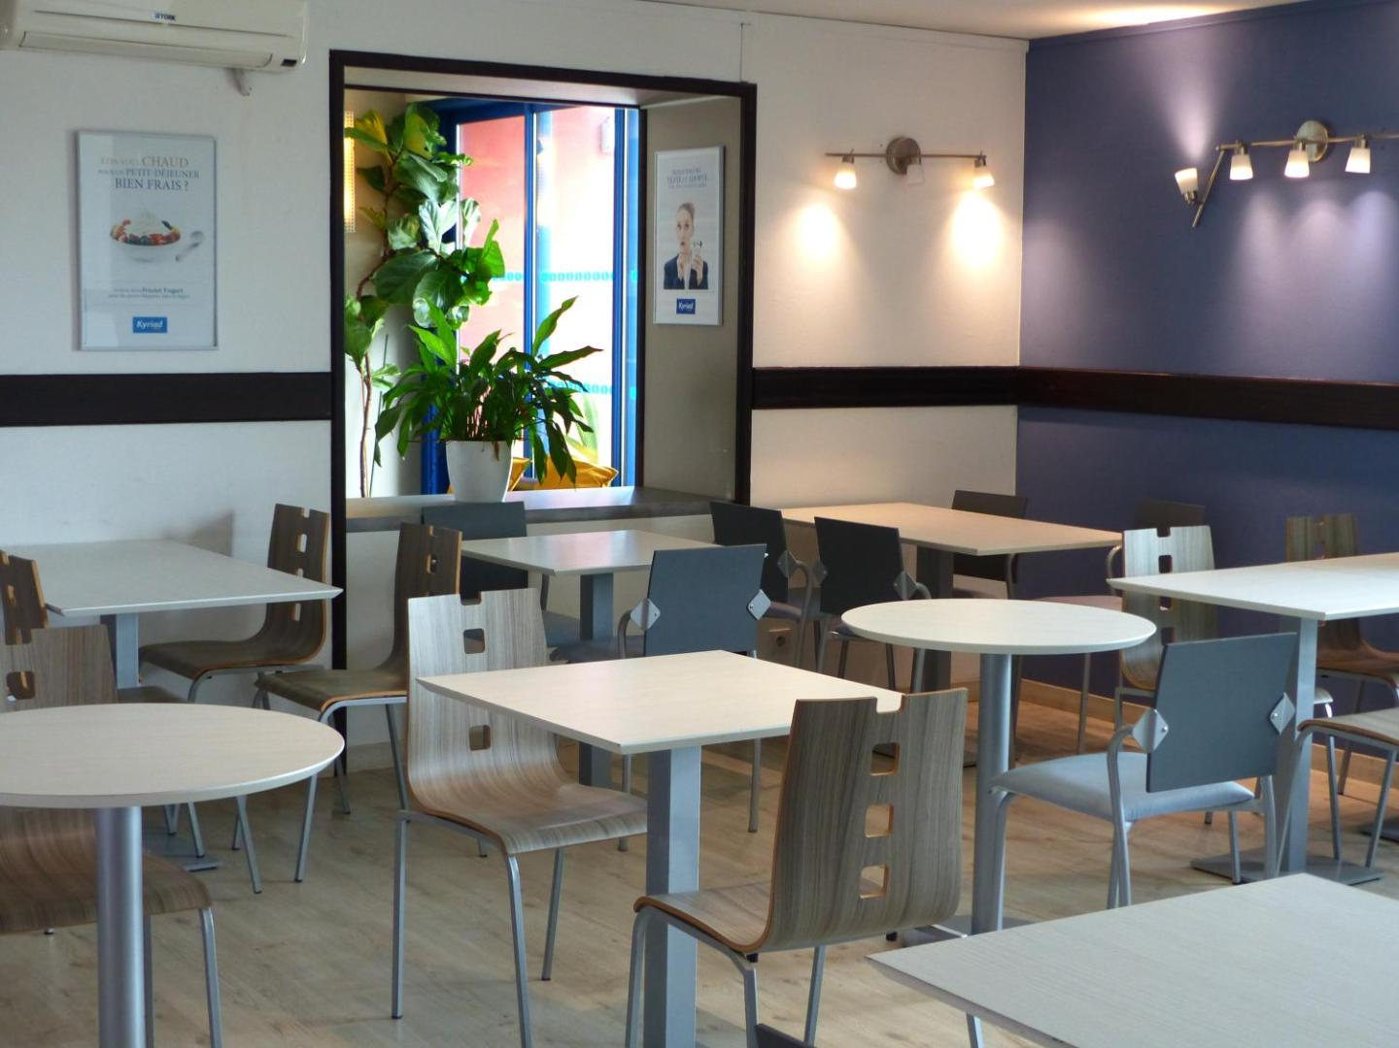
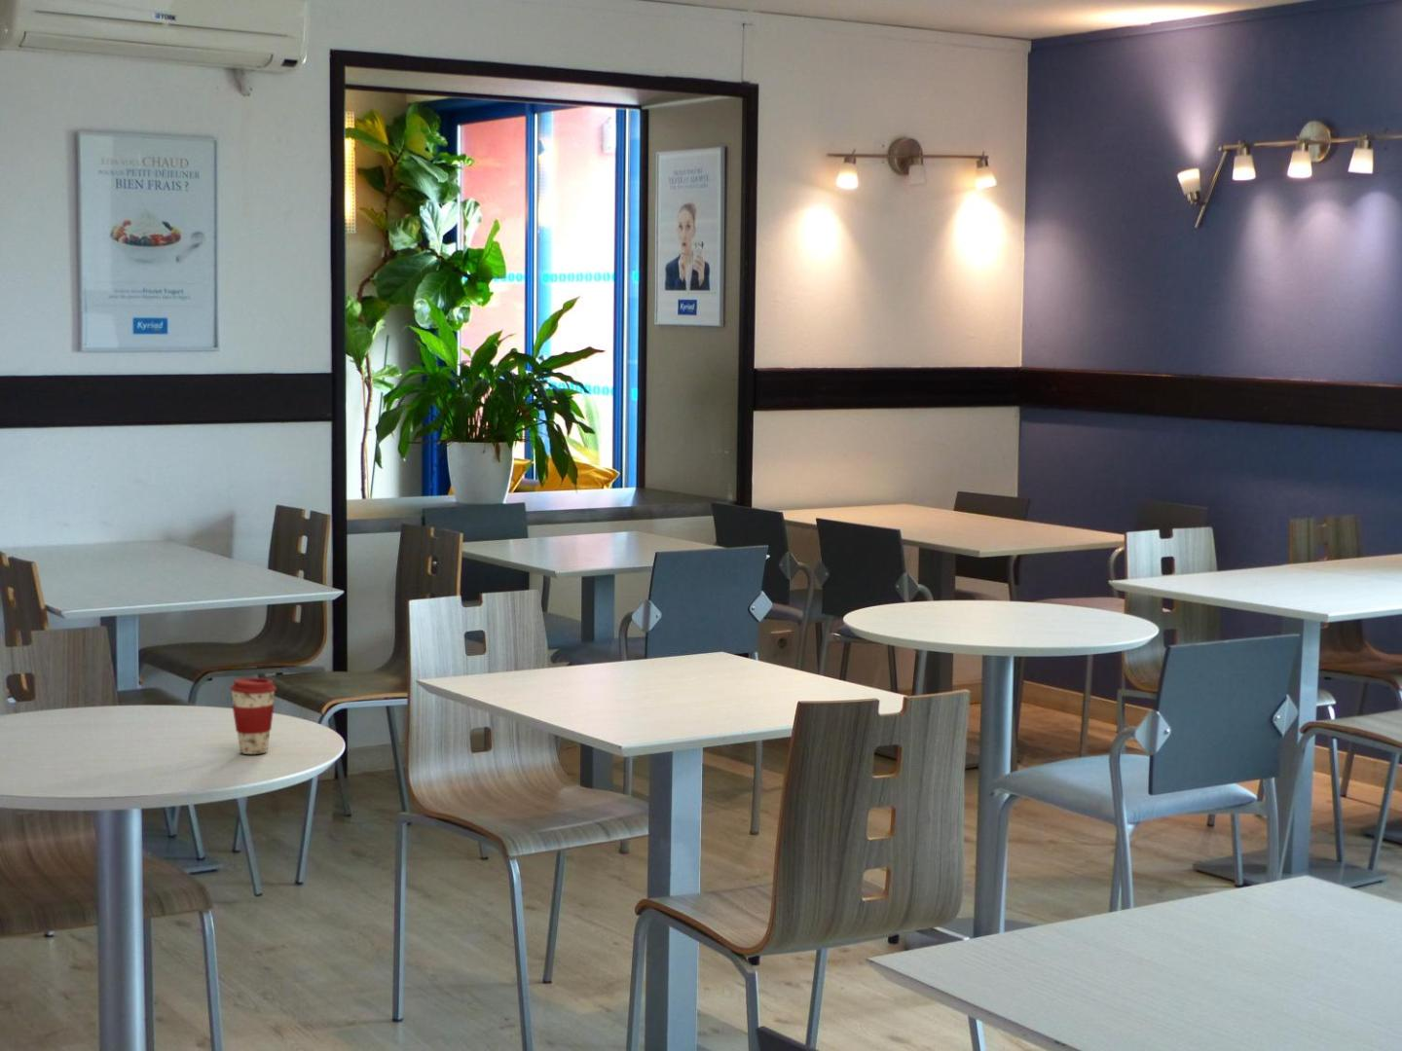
+ coffee cup [230,678,277,755]
